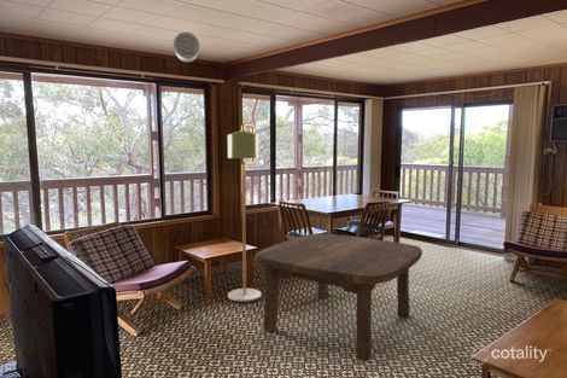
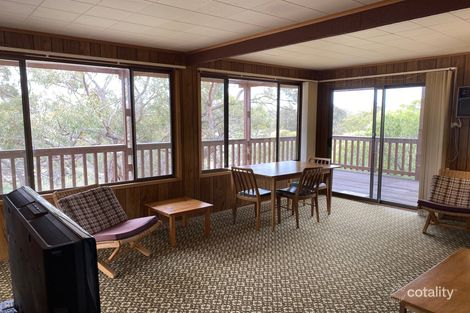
- ceiling light [173,31,200,63]
- coffee table [253,232,423,362]
- floor lamp [227,122,263,303]
